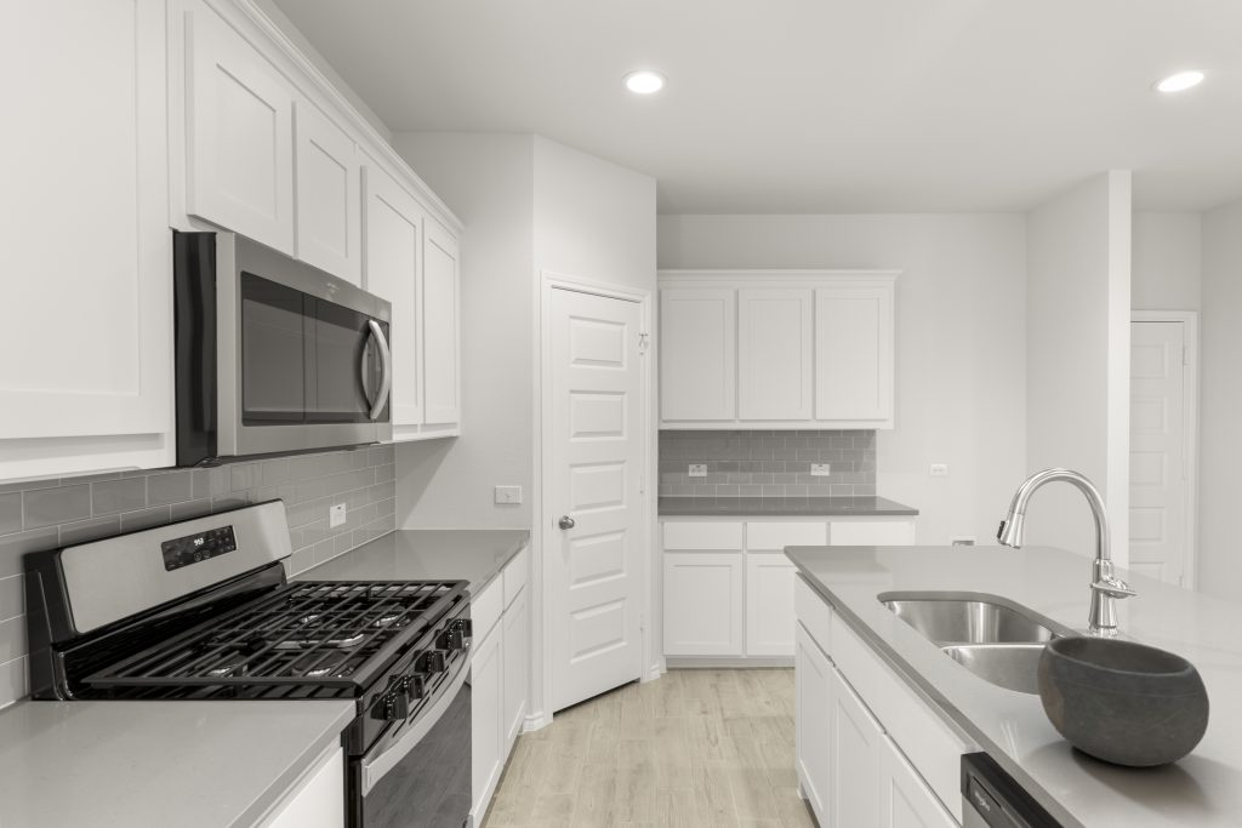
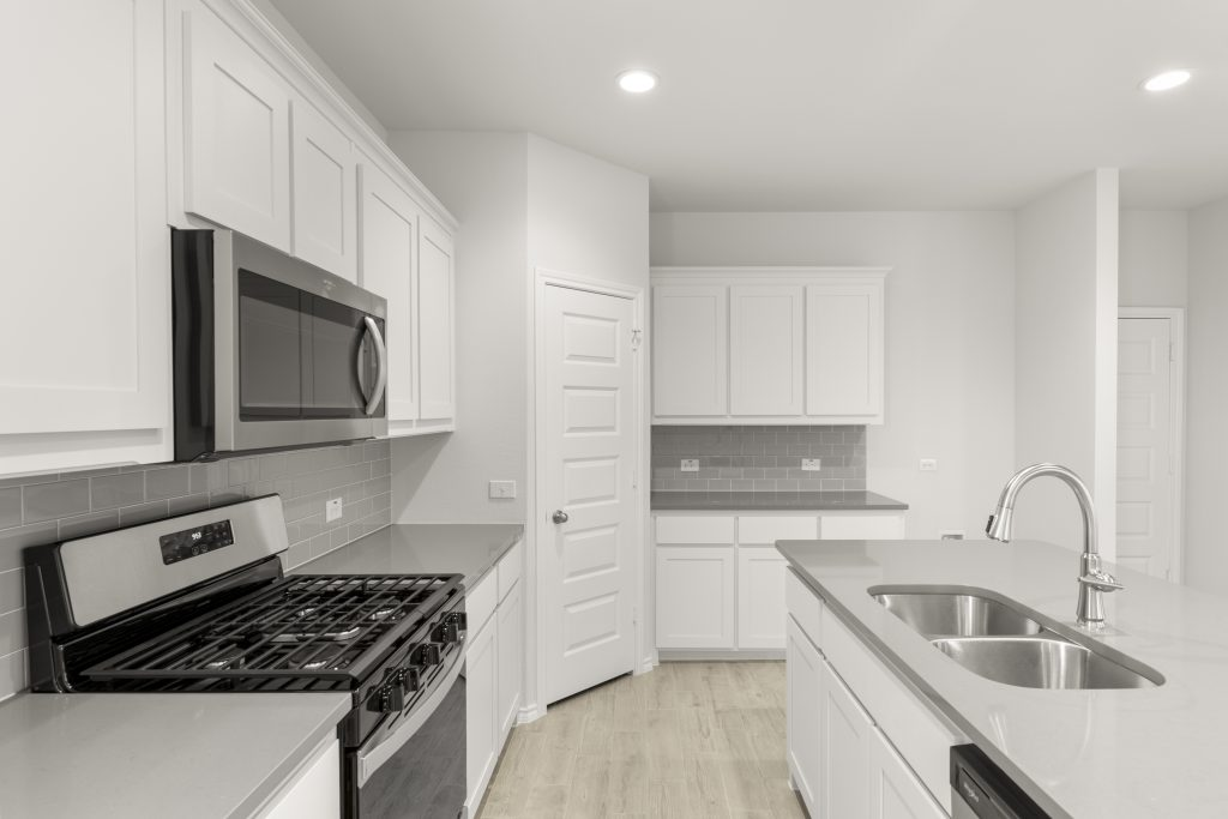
- bowl [1036,635,1210,767]
